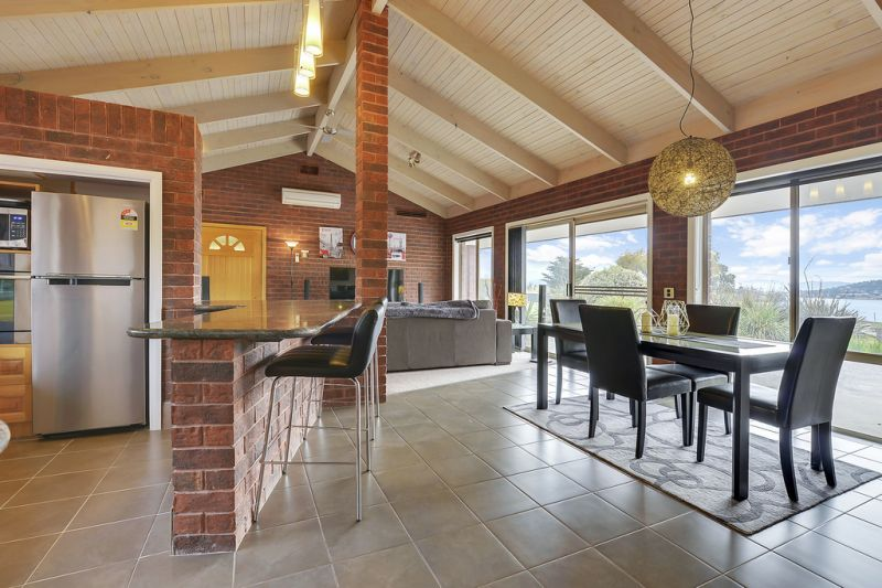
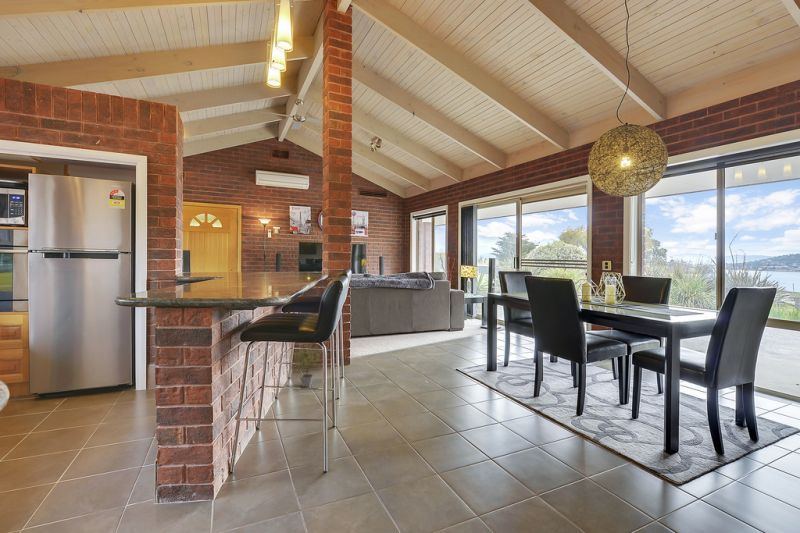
+ potted plant [288,343,323,388]
